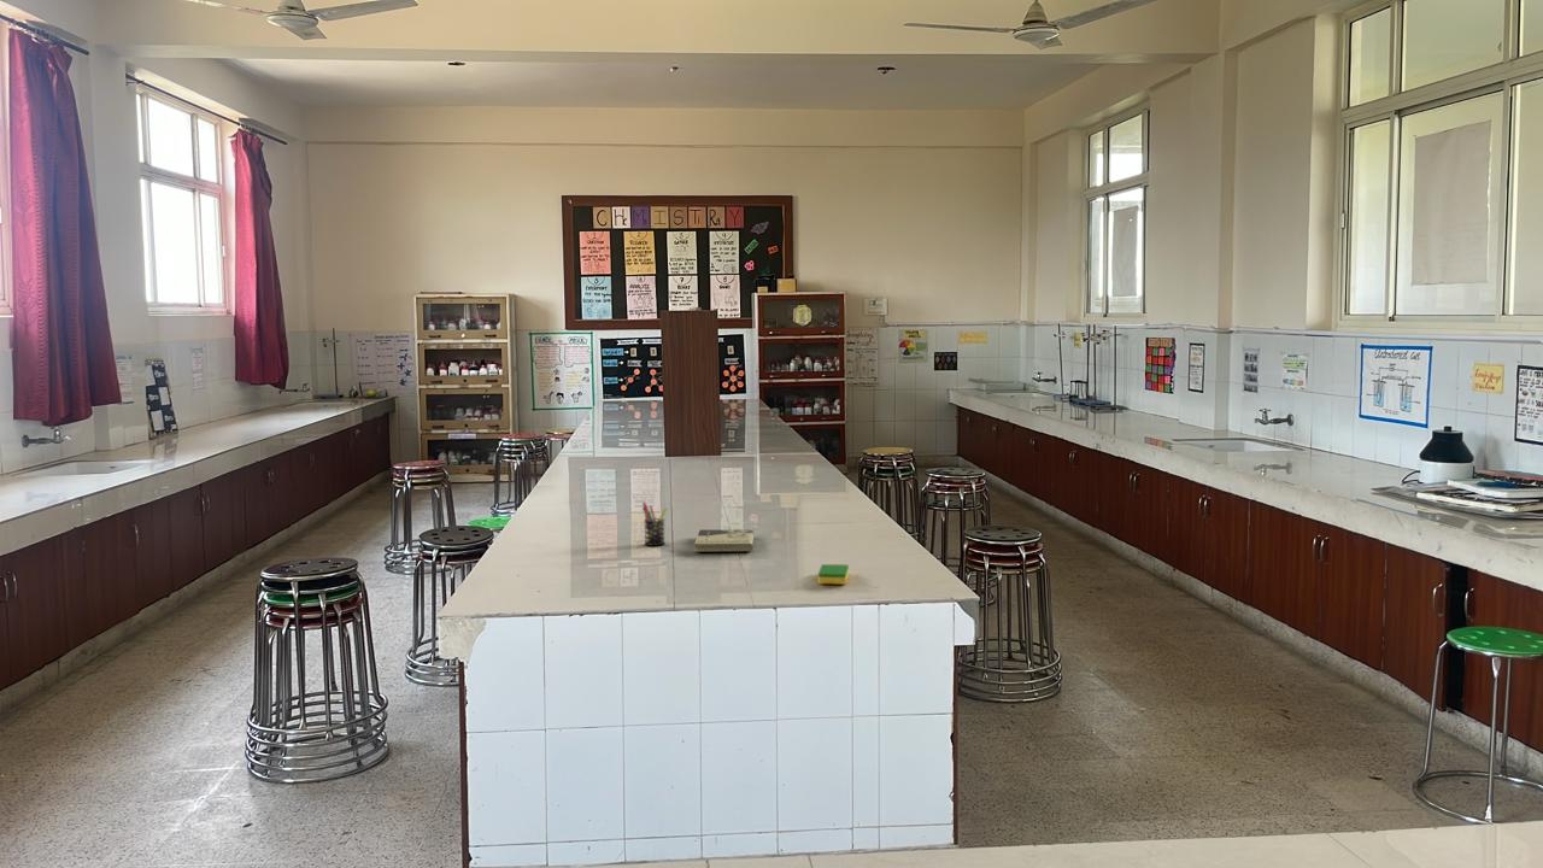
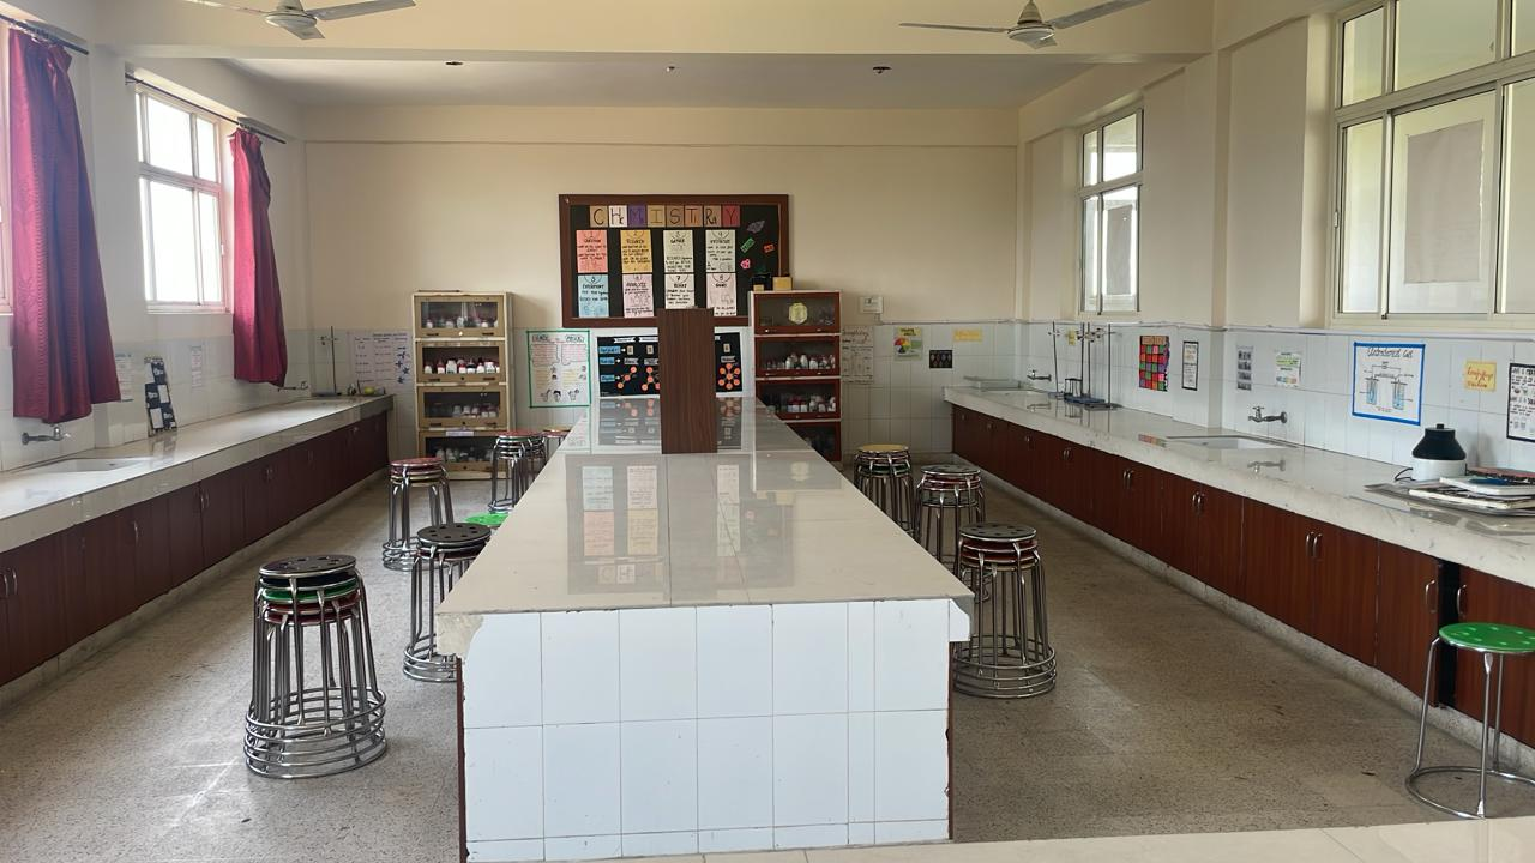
- pen holder [641,500,669,547]
- dish sponge [816,563,850,585]
- book [693,528,755,553]
